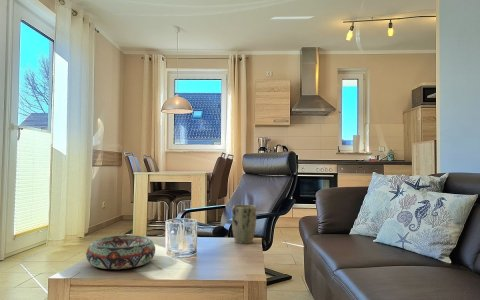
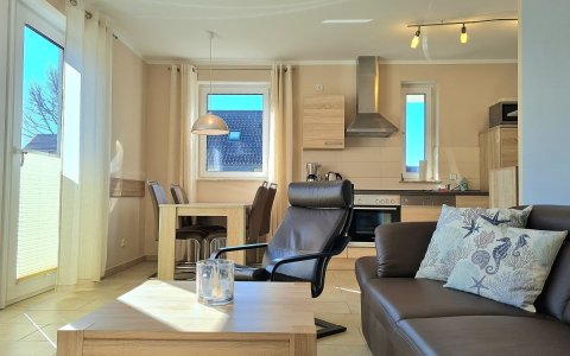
- plant pot [231,204,257,245]
- decorative bowl [85,234,156,270]
